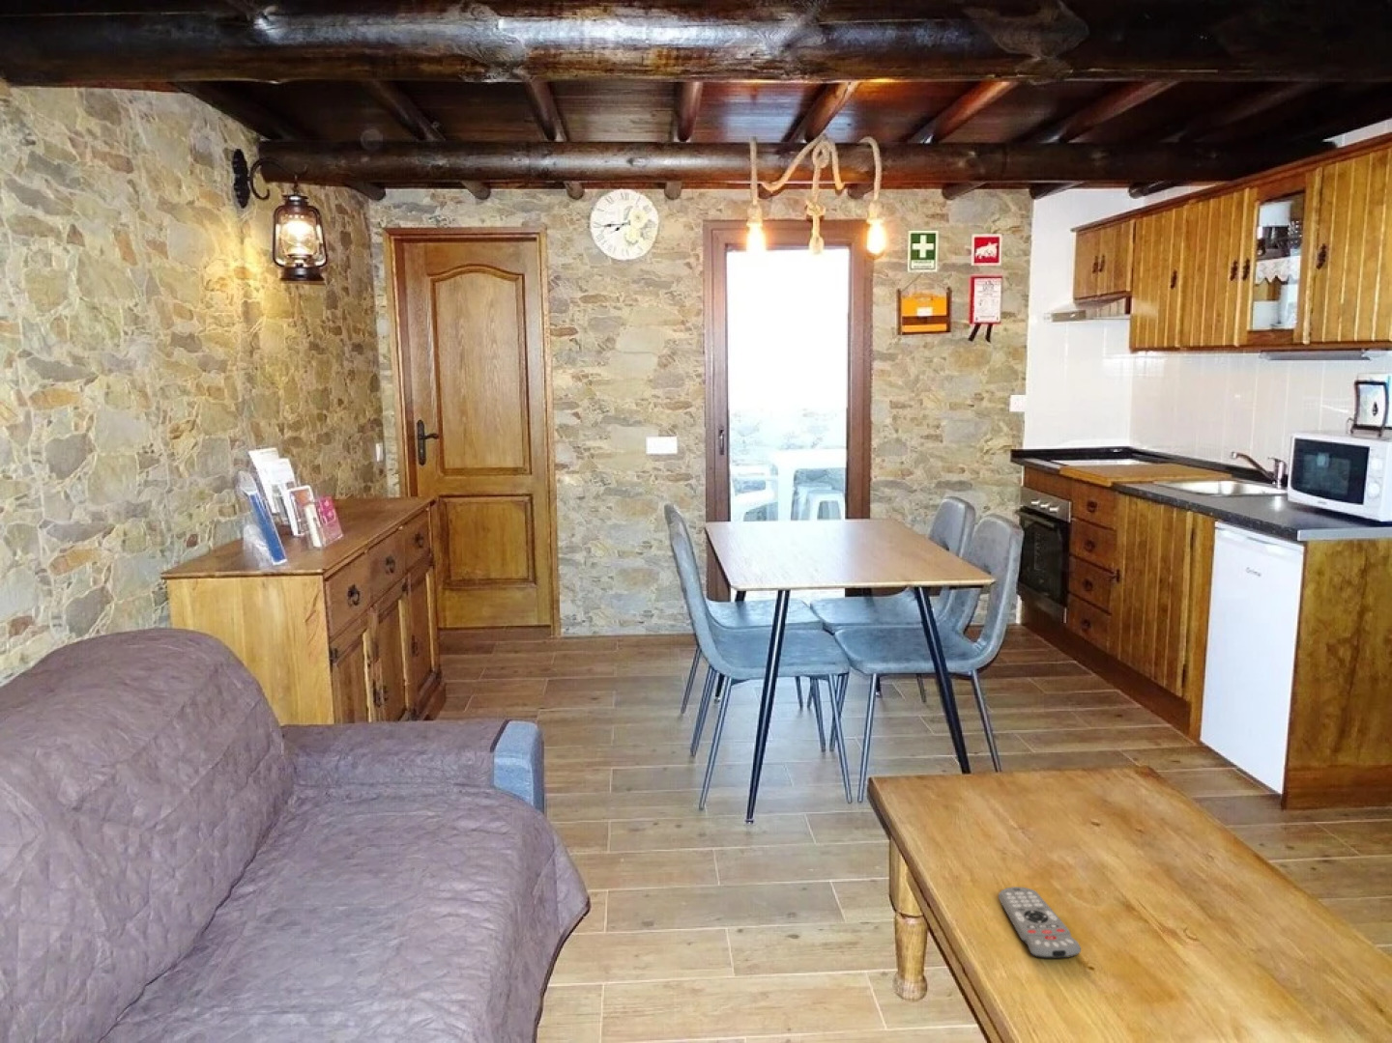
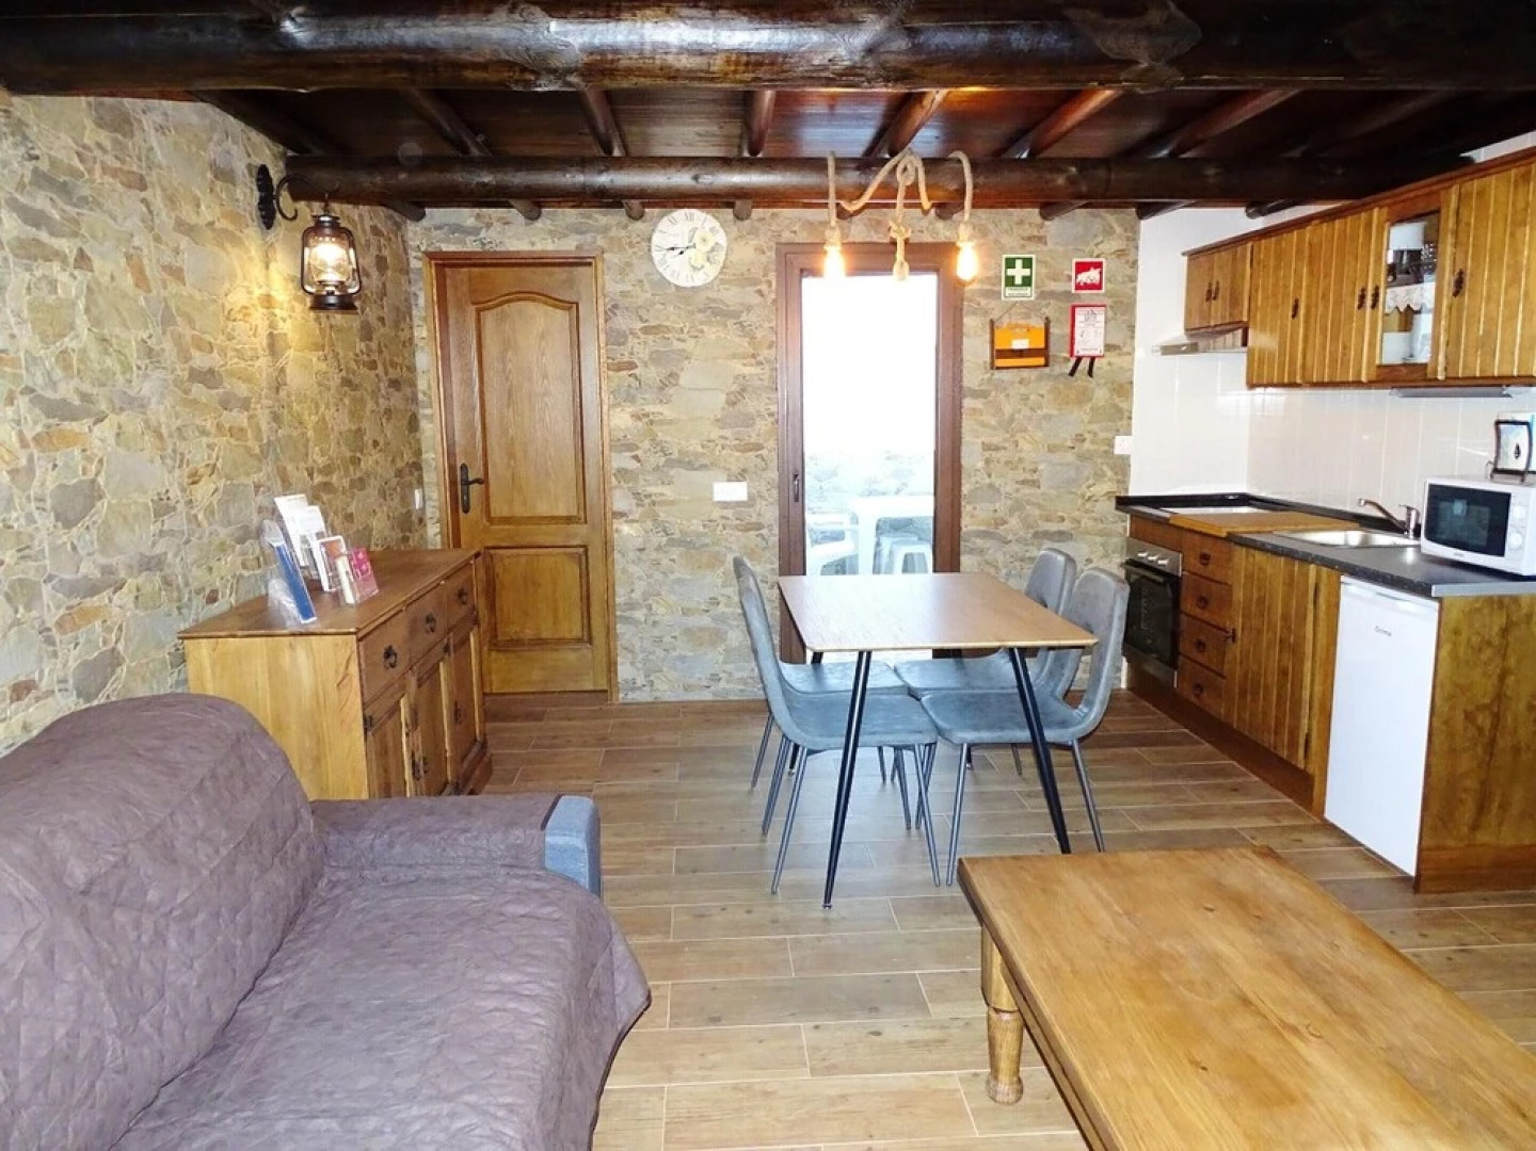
- remote control [997,885,1082,959]
